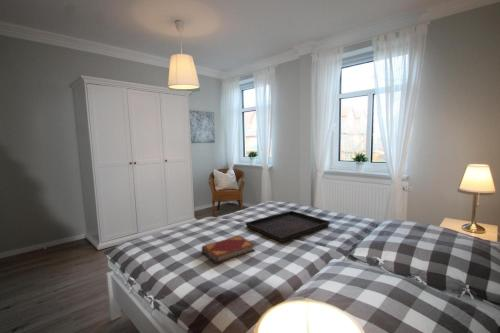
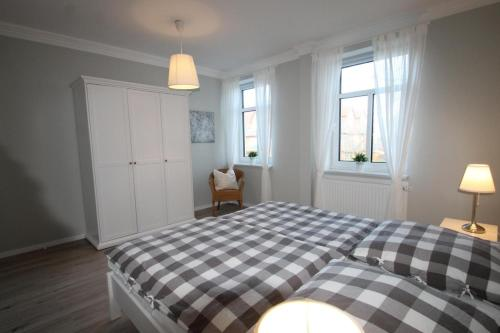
- hardback book [201,235,256,264]
- serving tray [244,210,331,243]
